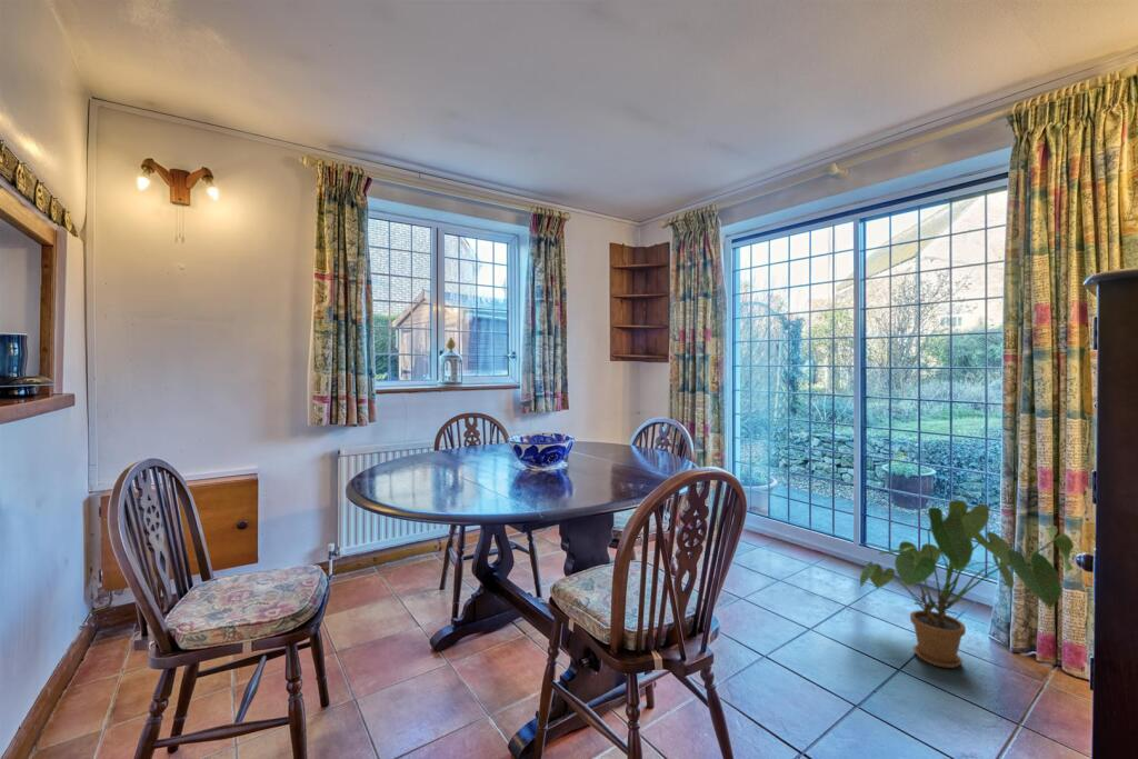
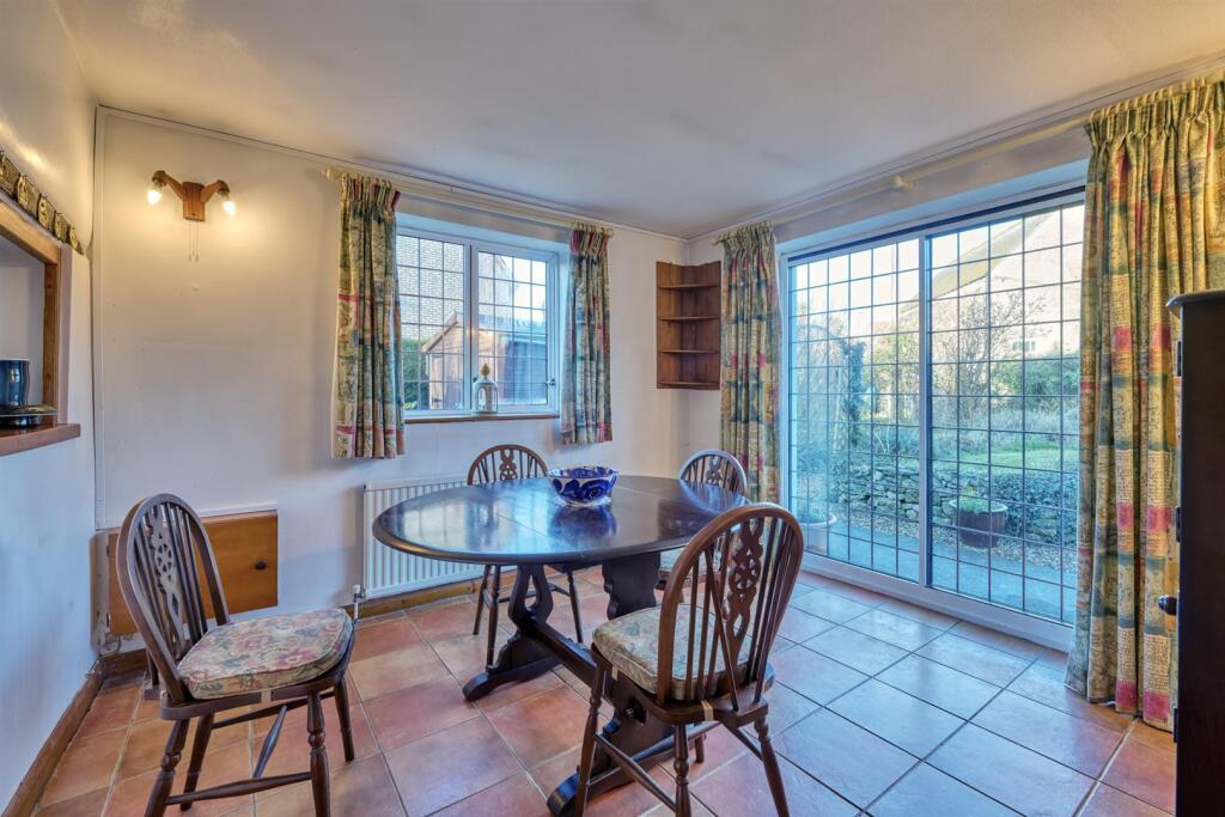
- house plant [859,499,1075,669]
